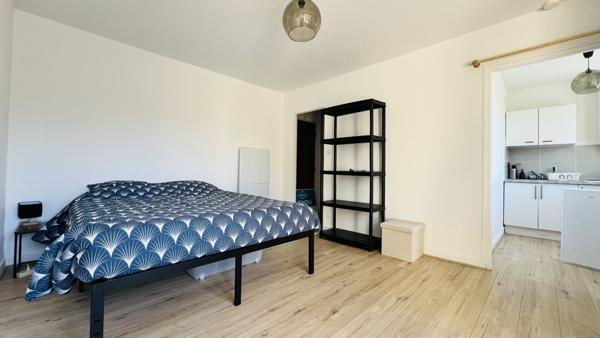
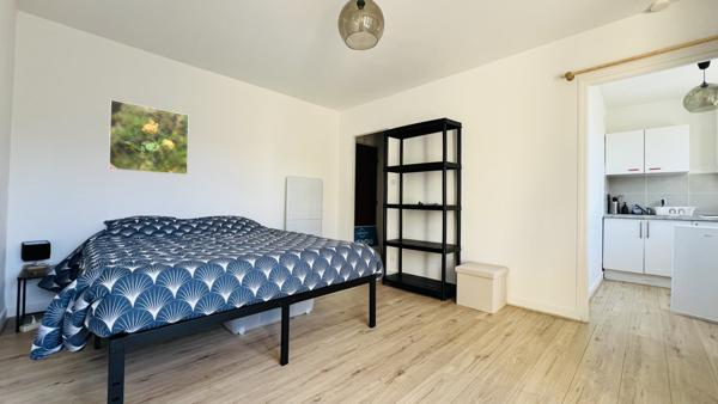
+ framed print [108,98,190,176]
